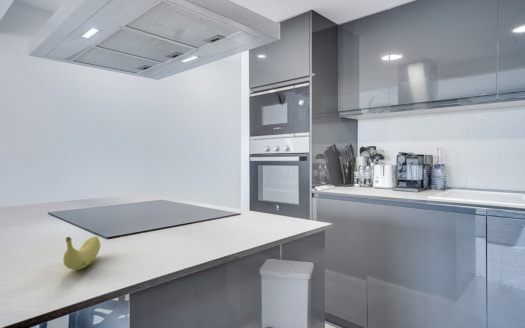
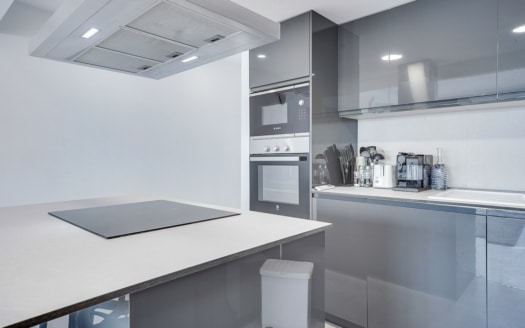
- fruit [62,235,101,271]
